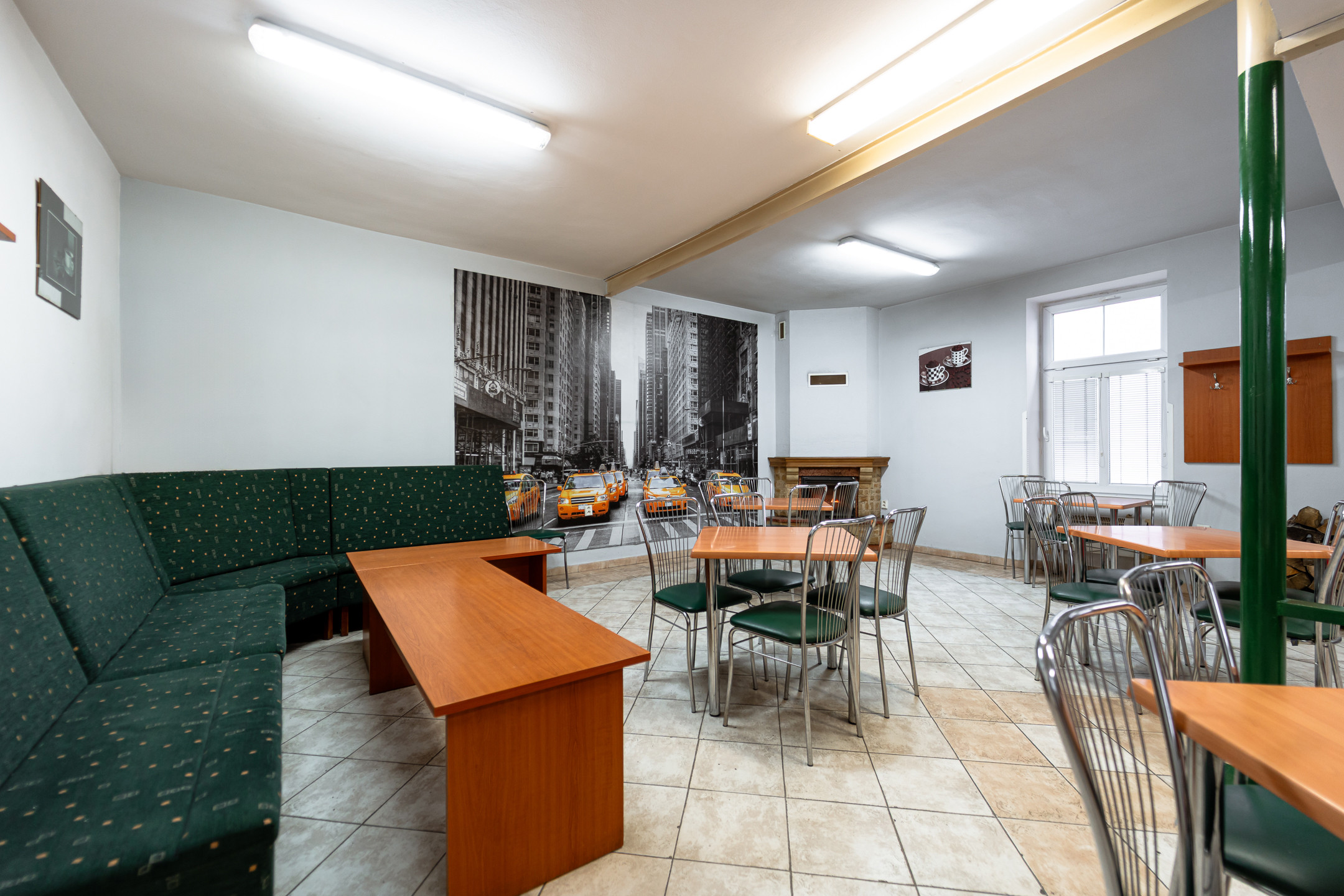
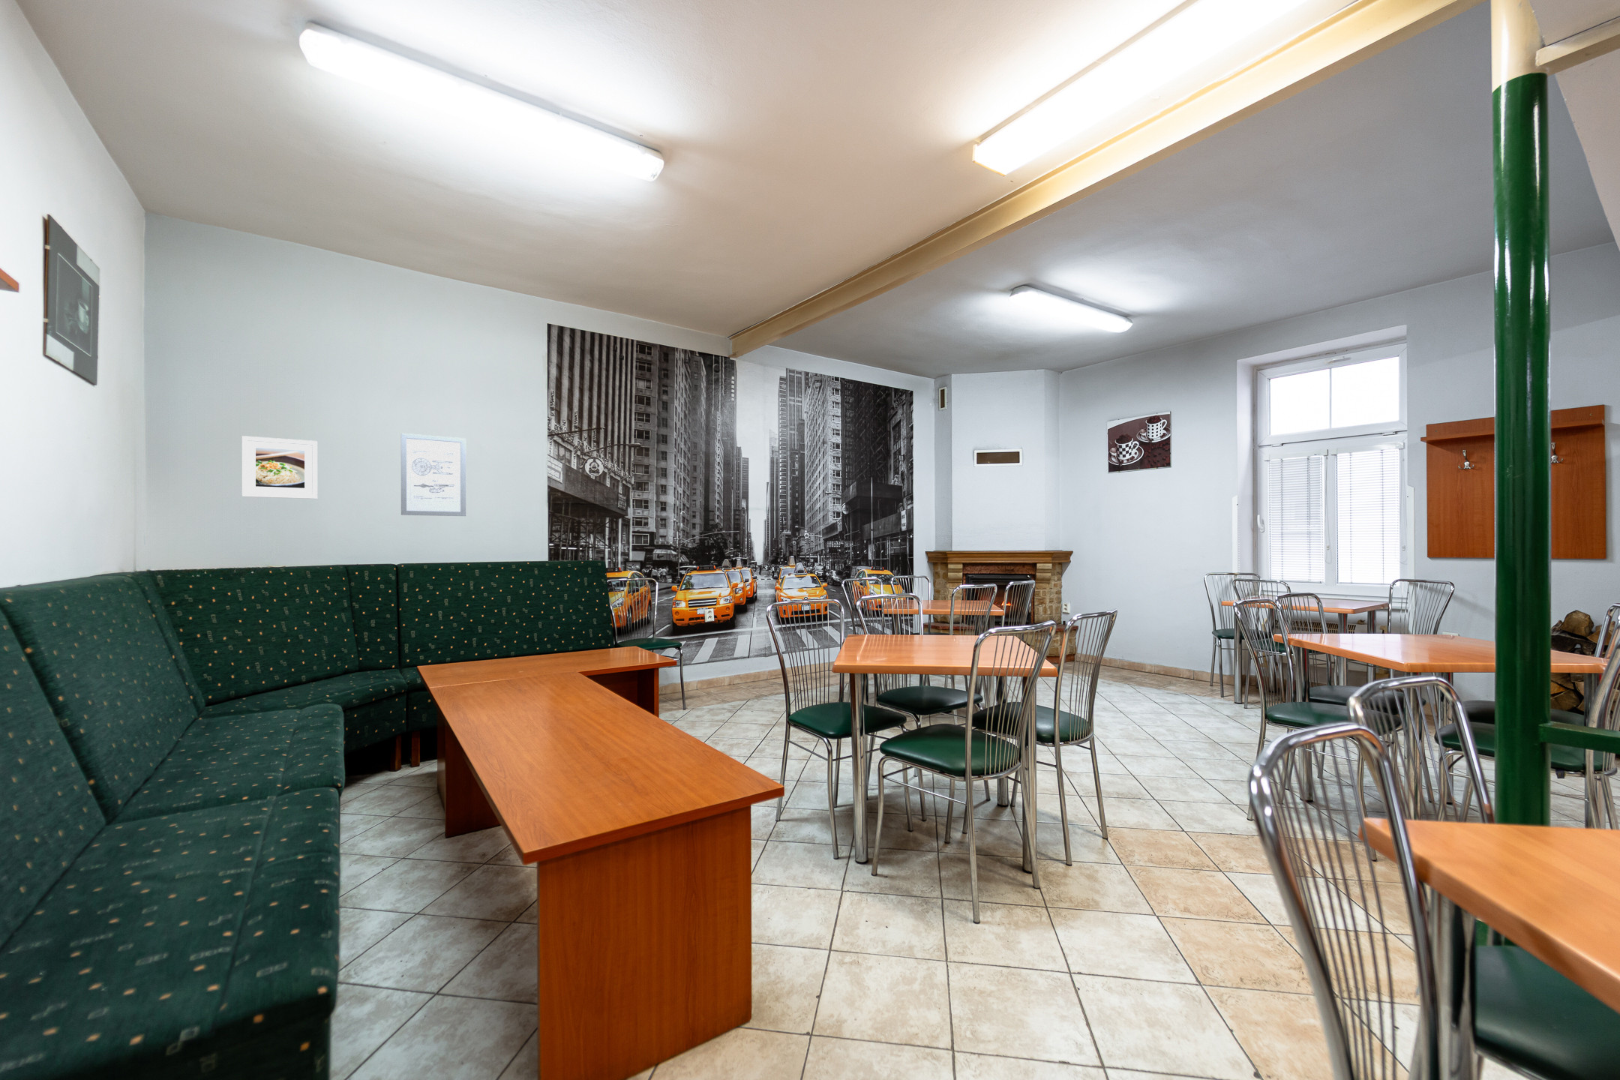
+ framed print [241,435,318,499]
+ wall art [400,433,466,517]
